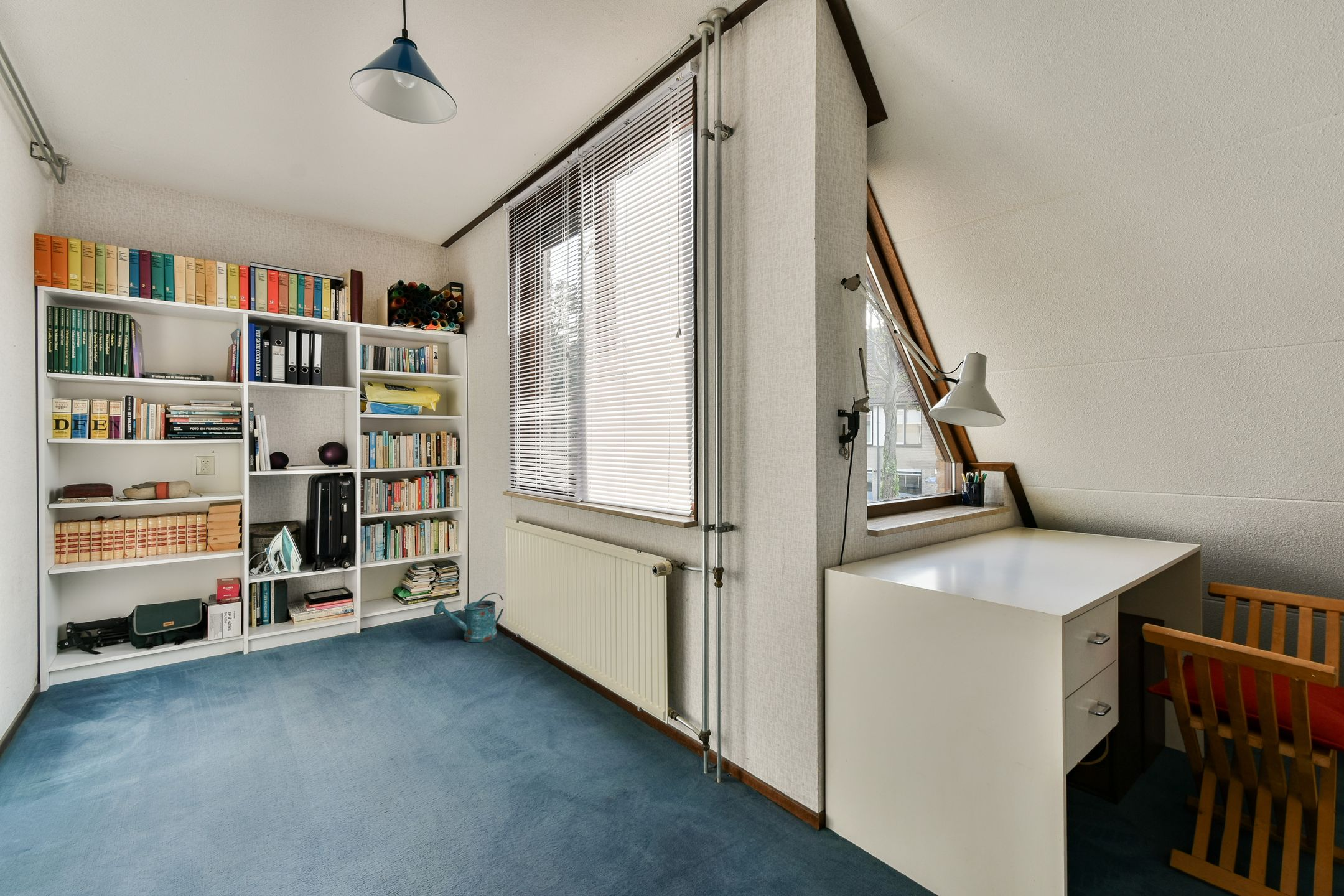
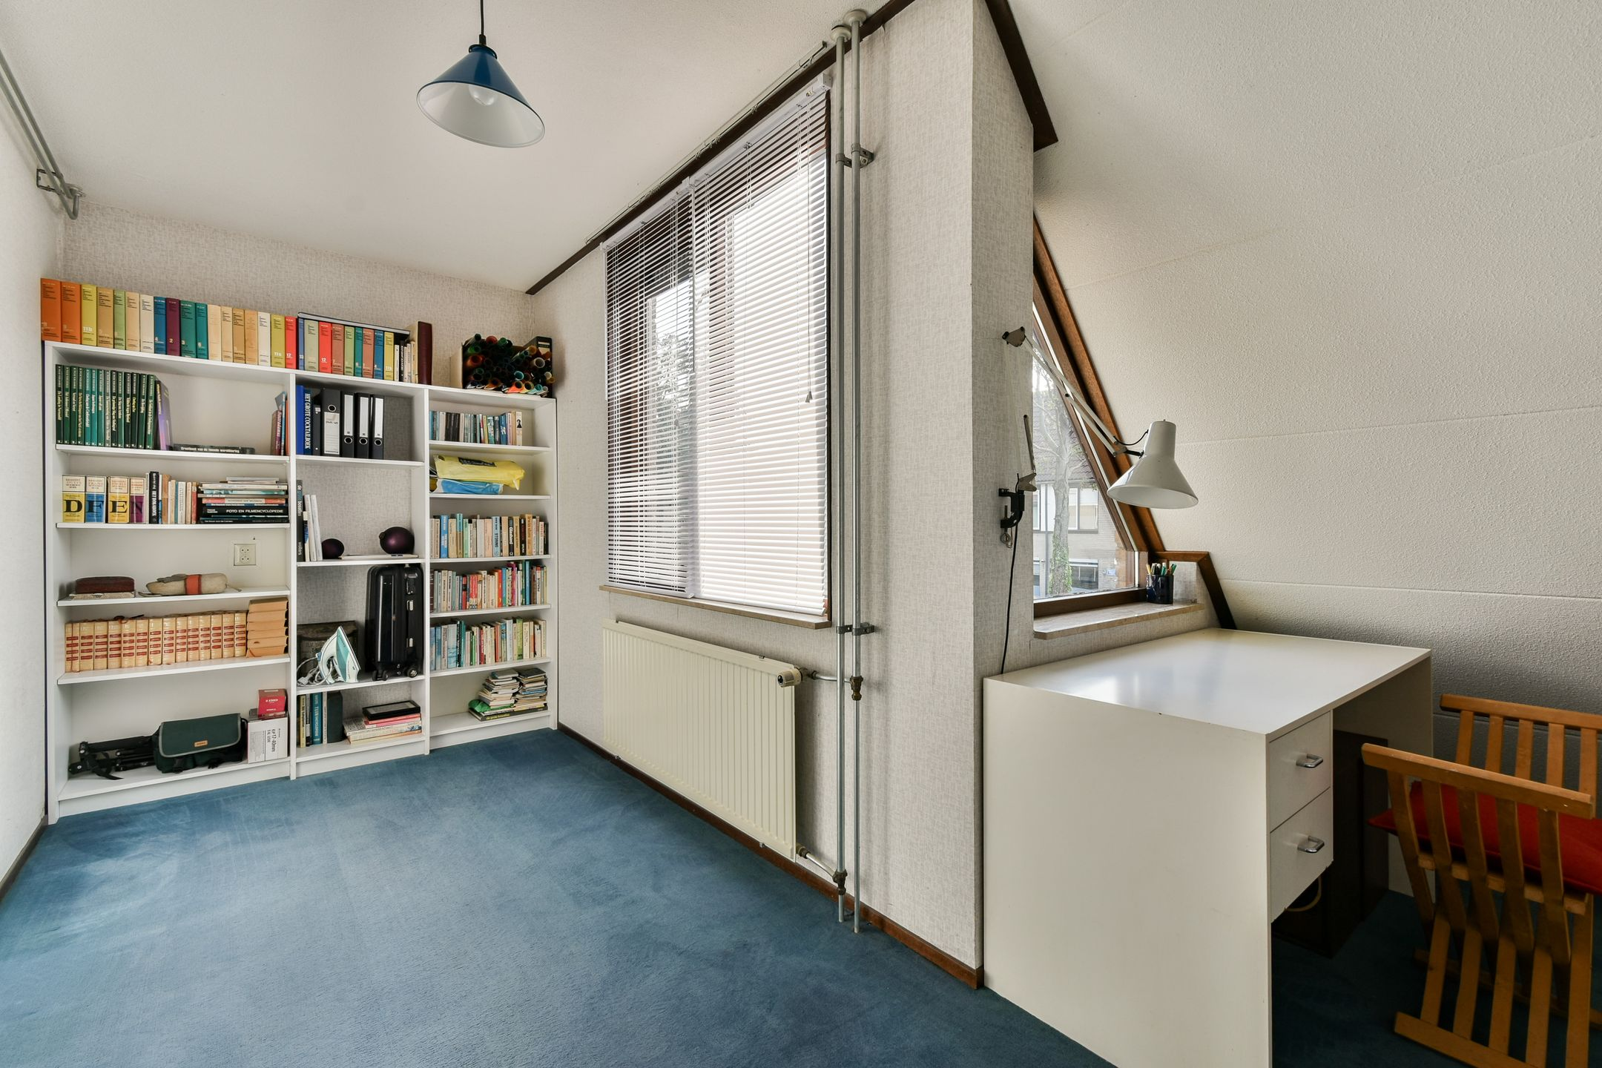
- watering can [433,592,504,643]
